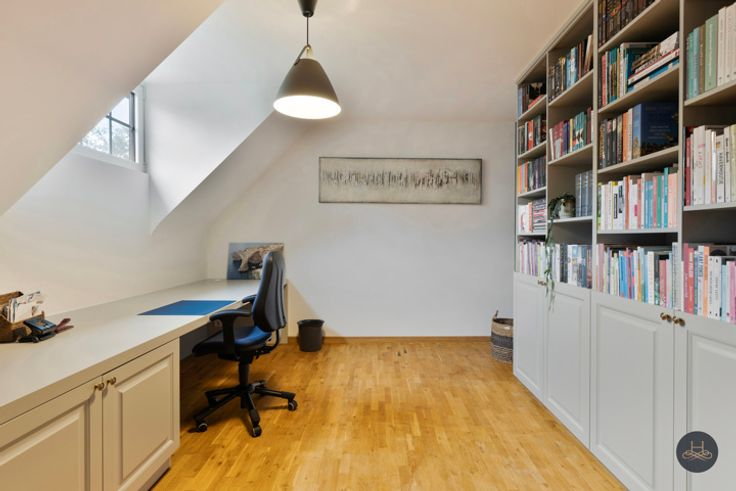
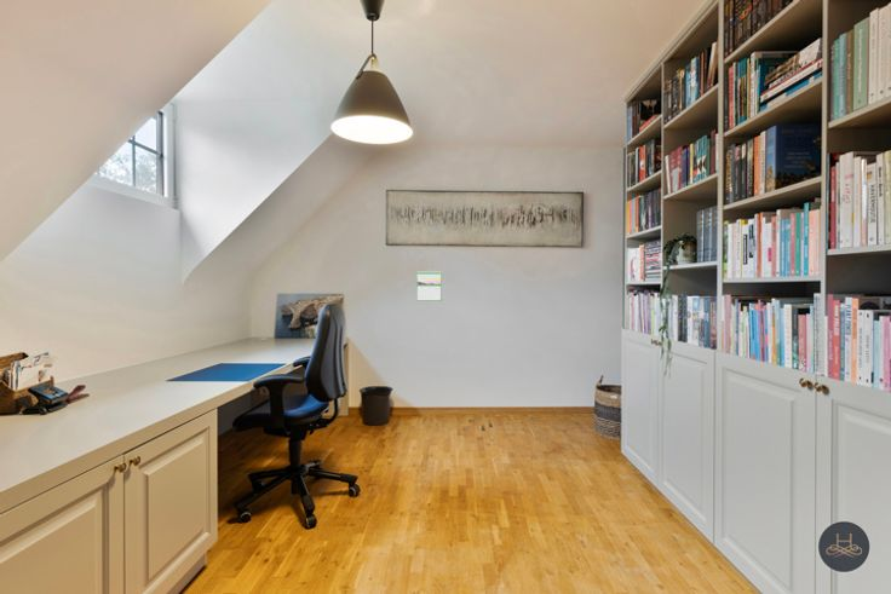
+ calendar [415,270,443,302]
